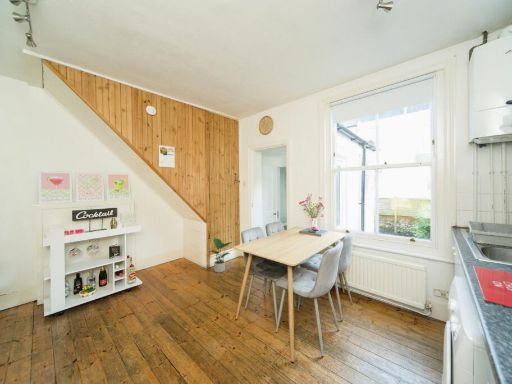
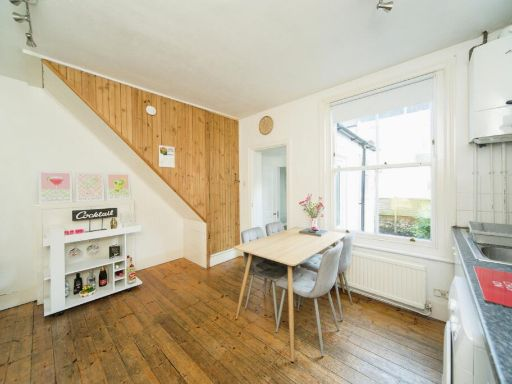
- potted plant [210,237,233,274]
